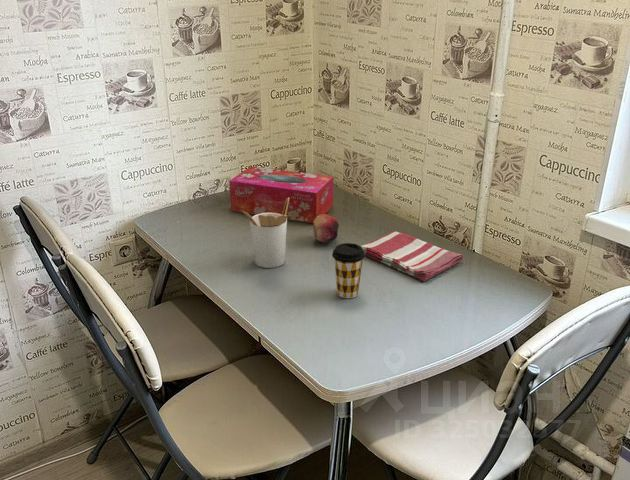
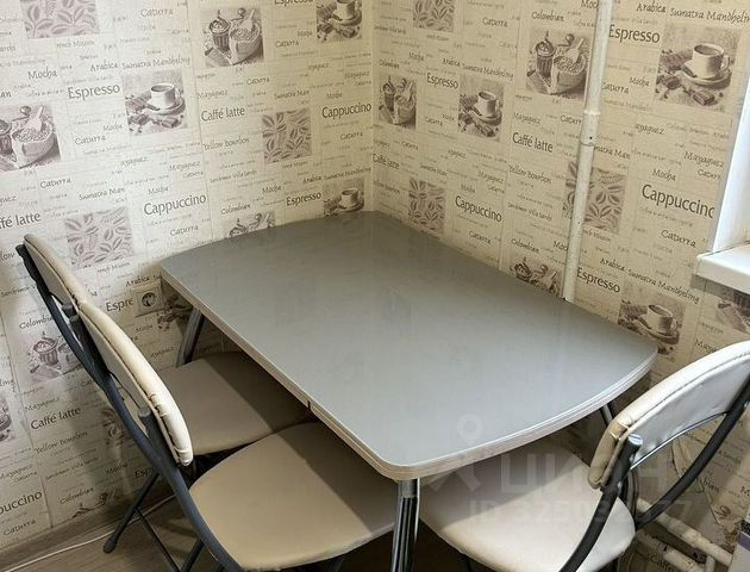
- fruit [313,213,340,244]
- utensil holder [243,198,289,269]
- coffee cup [331,242,366,299]
- dish towel [360,230,464,282]
- tissue box [228,166,334,224]
